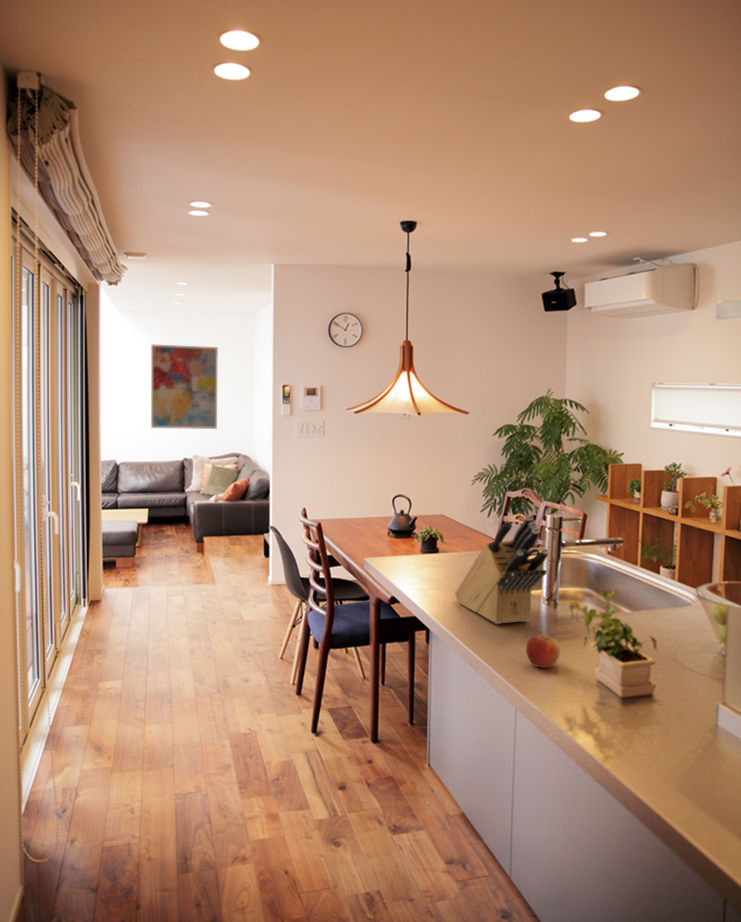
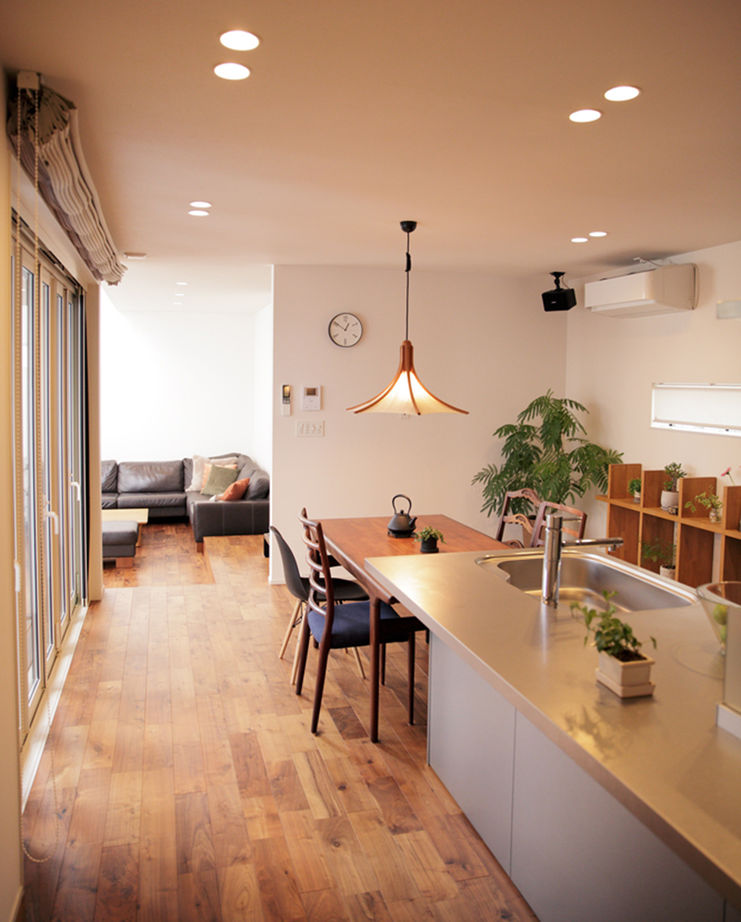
- apple [525,630,561,669]
- wall art [150,343,219,430]
- knife block [454,514,549,625]
